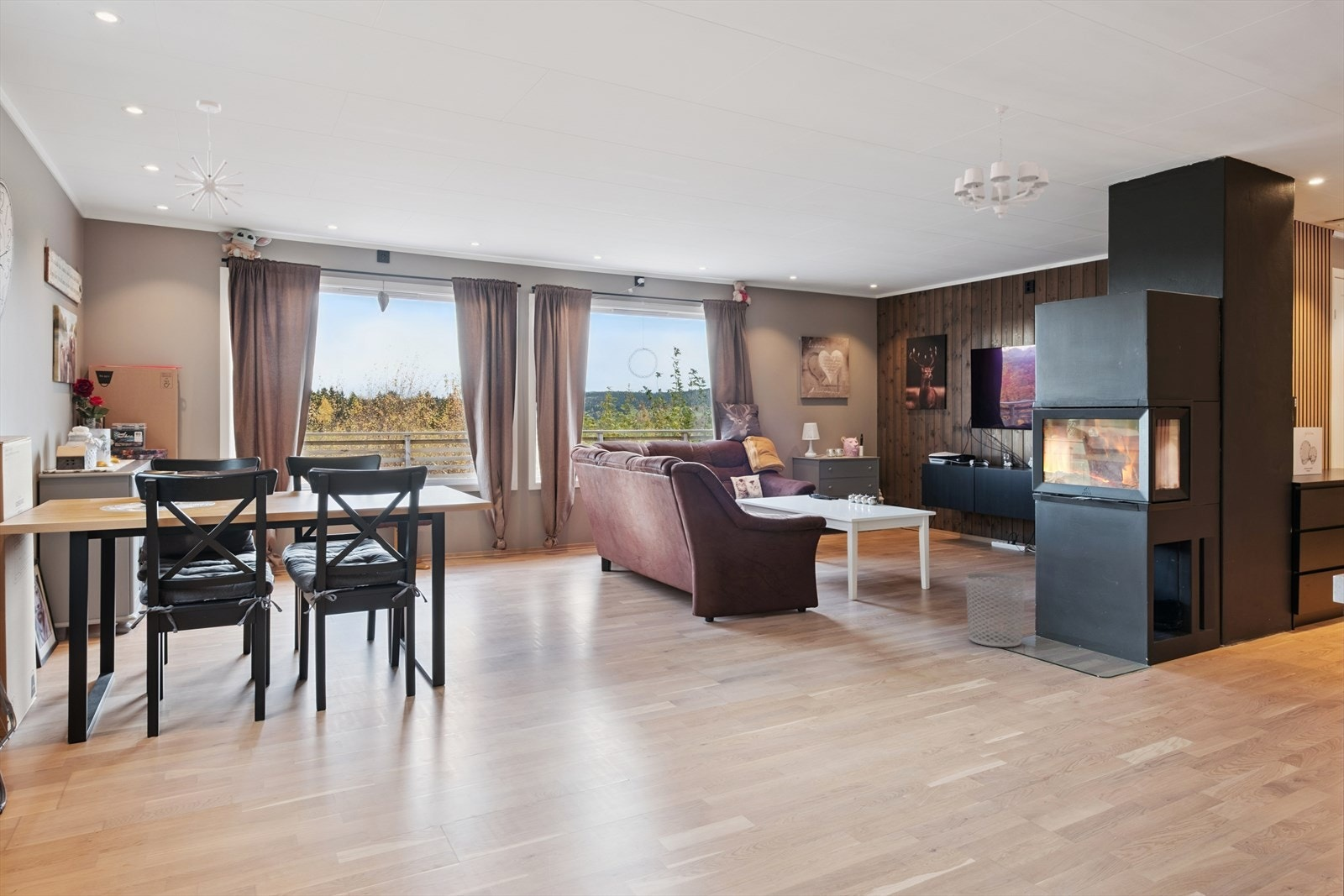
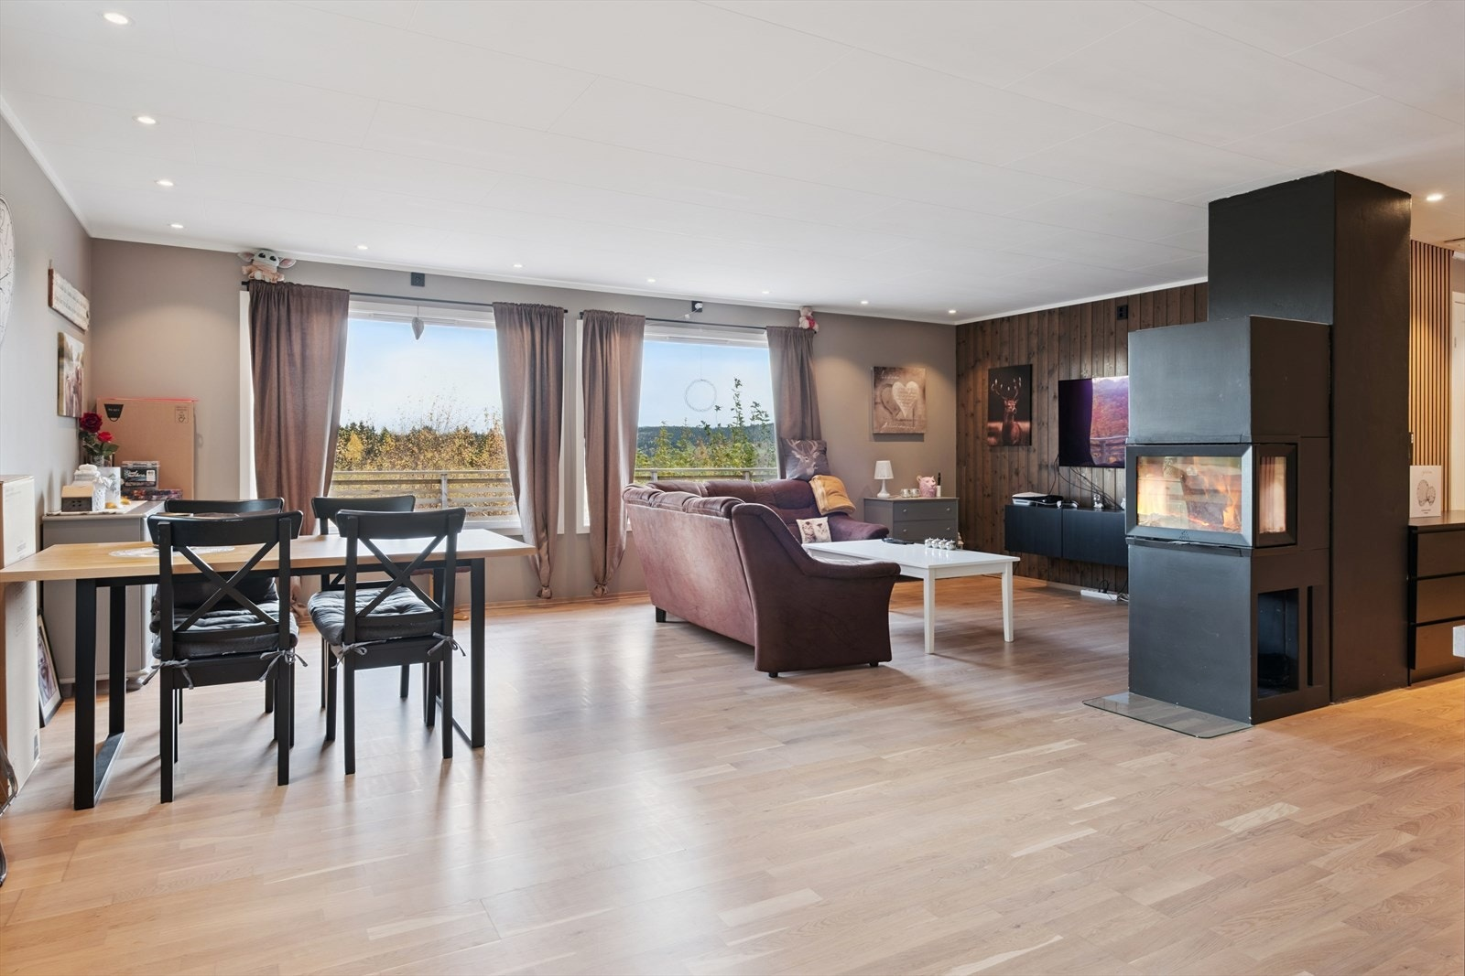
- pendant light [174,99,244,219]
- chandelier [953,104,1050,219]
- waste bin [965,572,1026,648]
